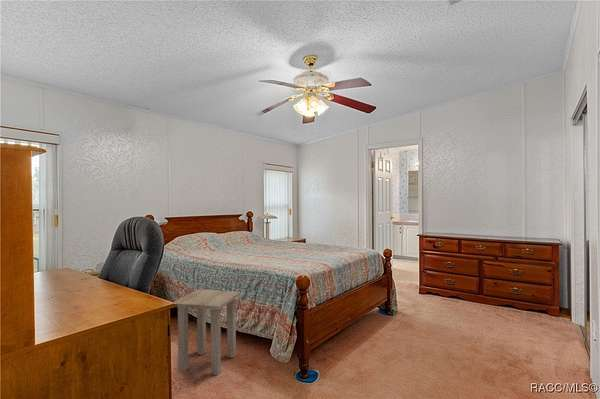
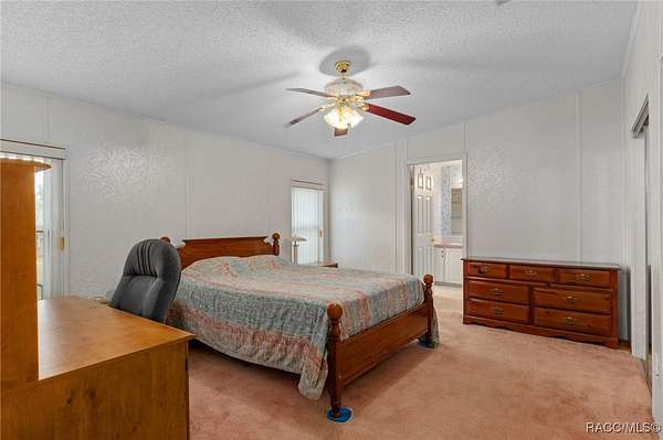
- side table [173,288,242,376]
